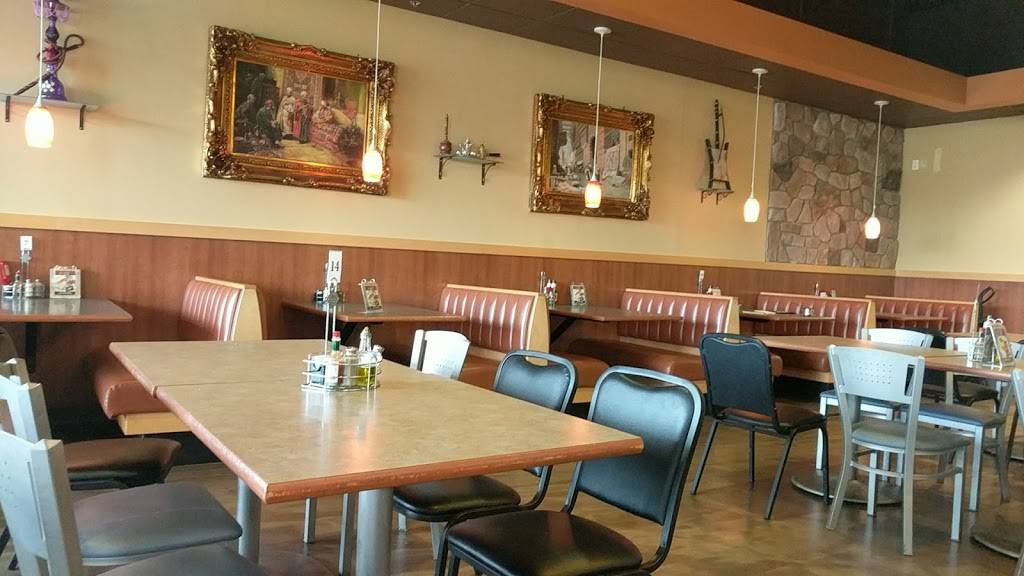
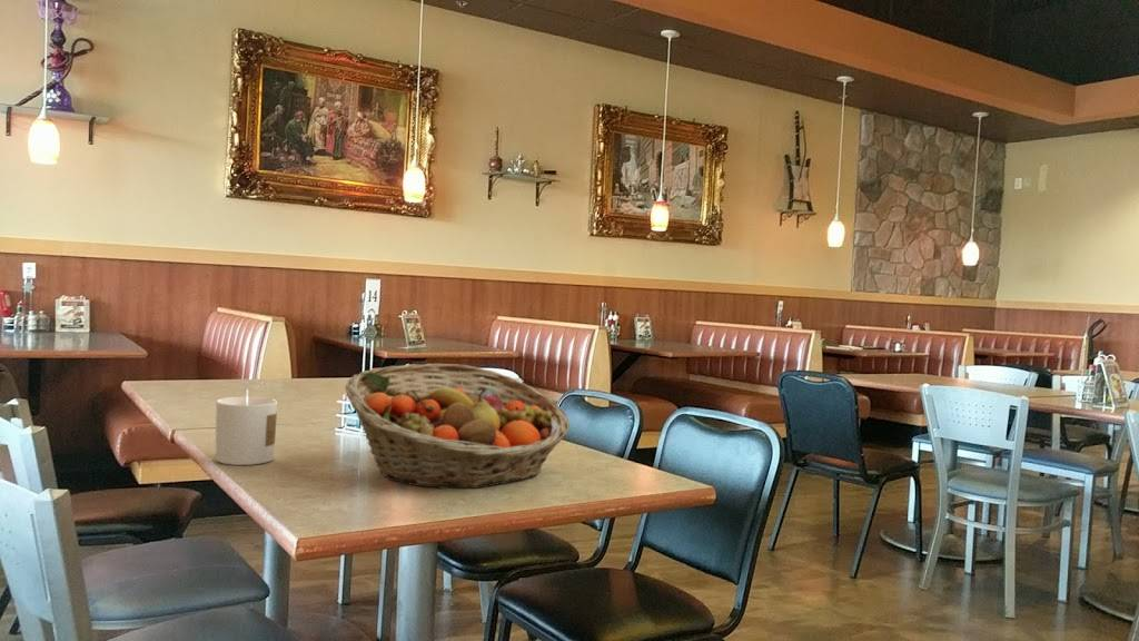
+ fruit basket [344,363,571,490]
+ candle [215,388,278,466]
